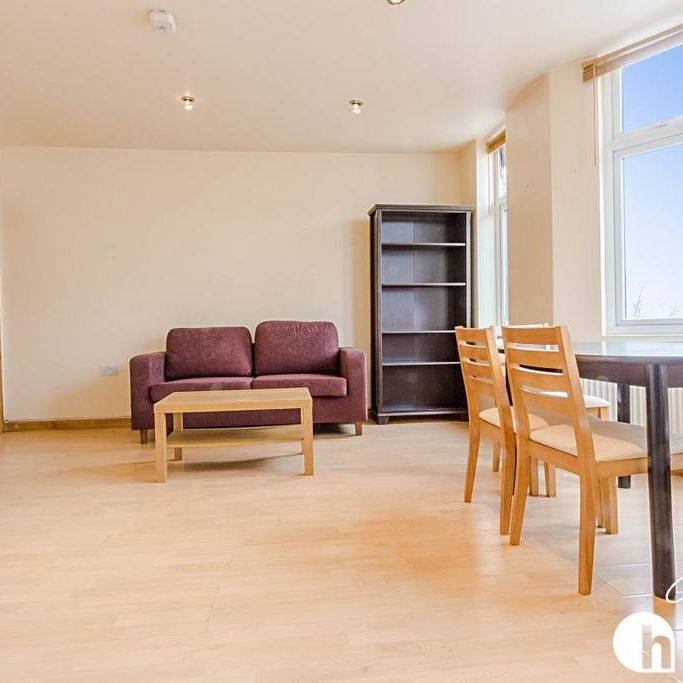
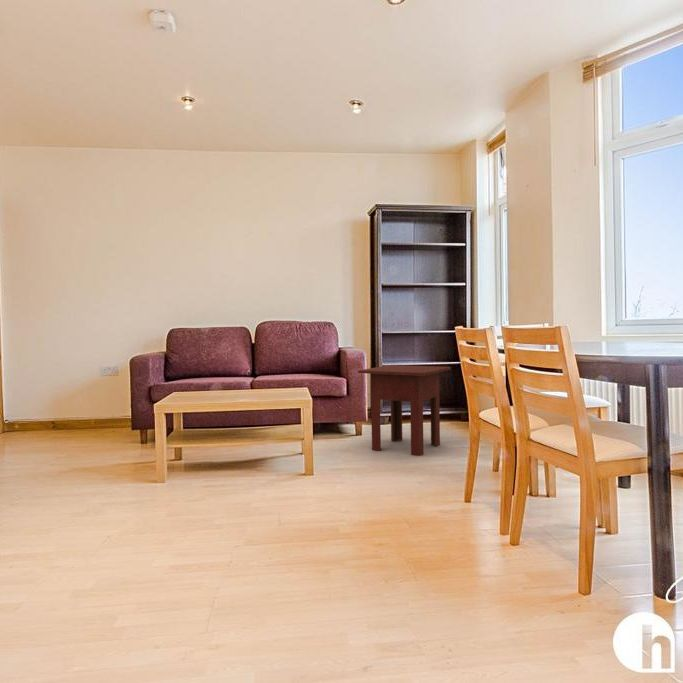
+ side table [357,364,452,457]
